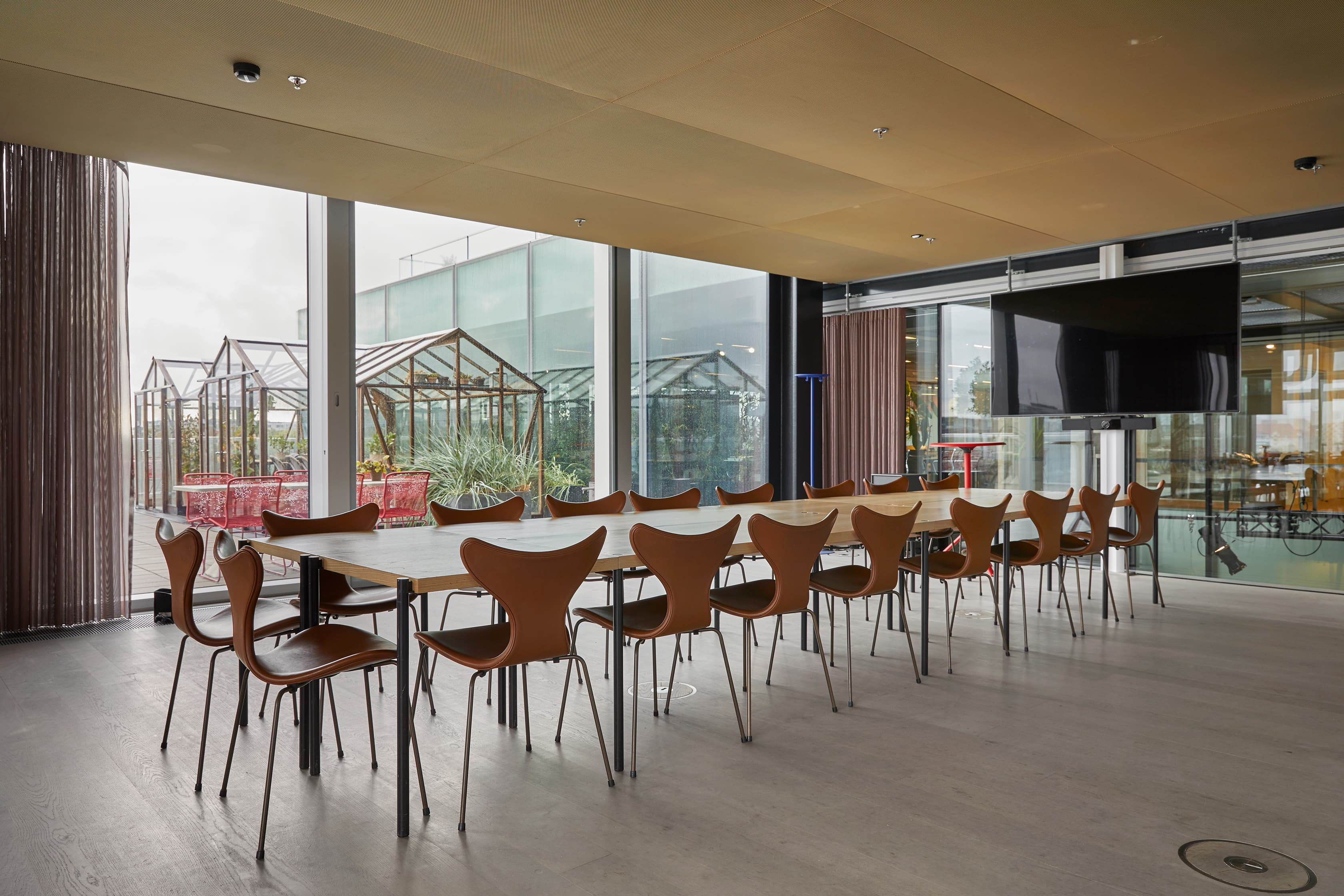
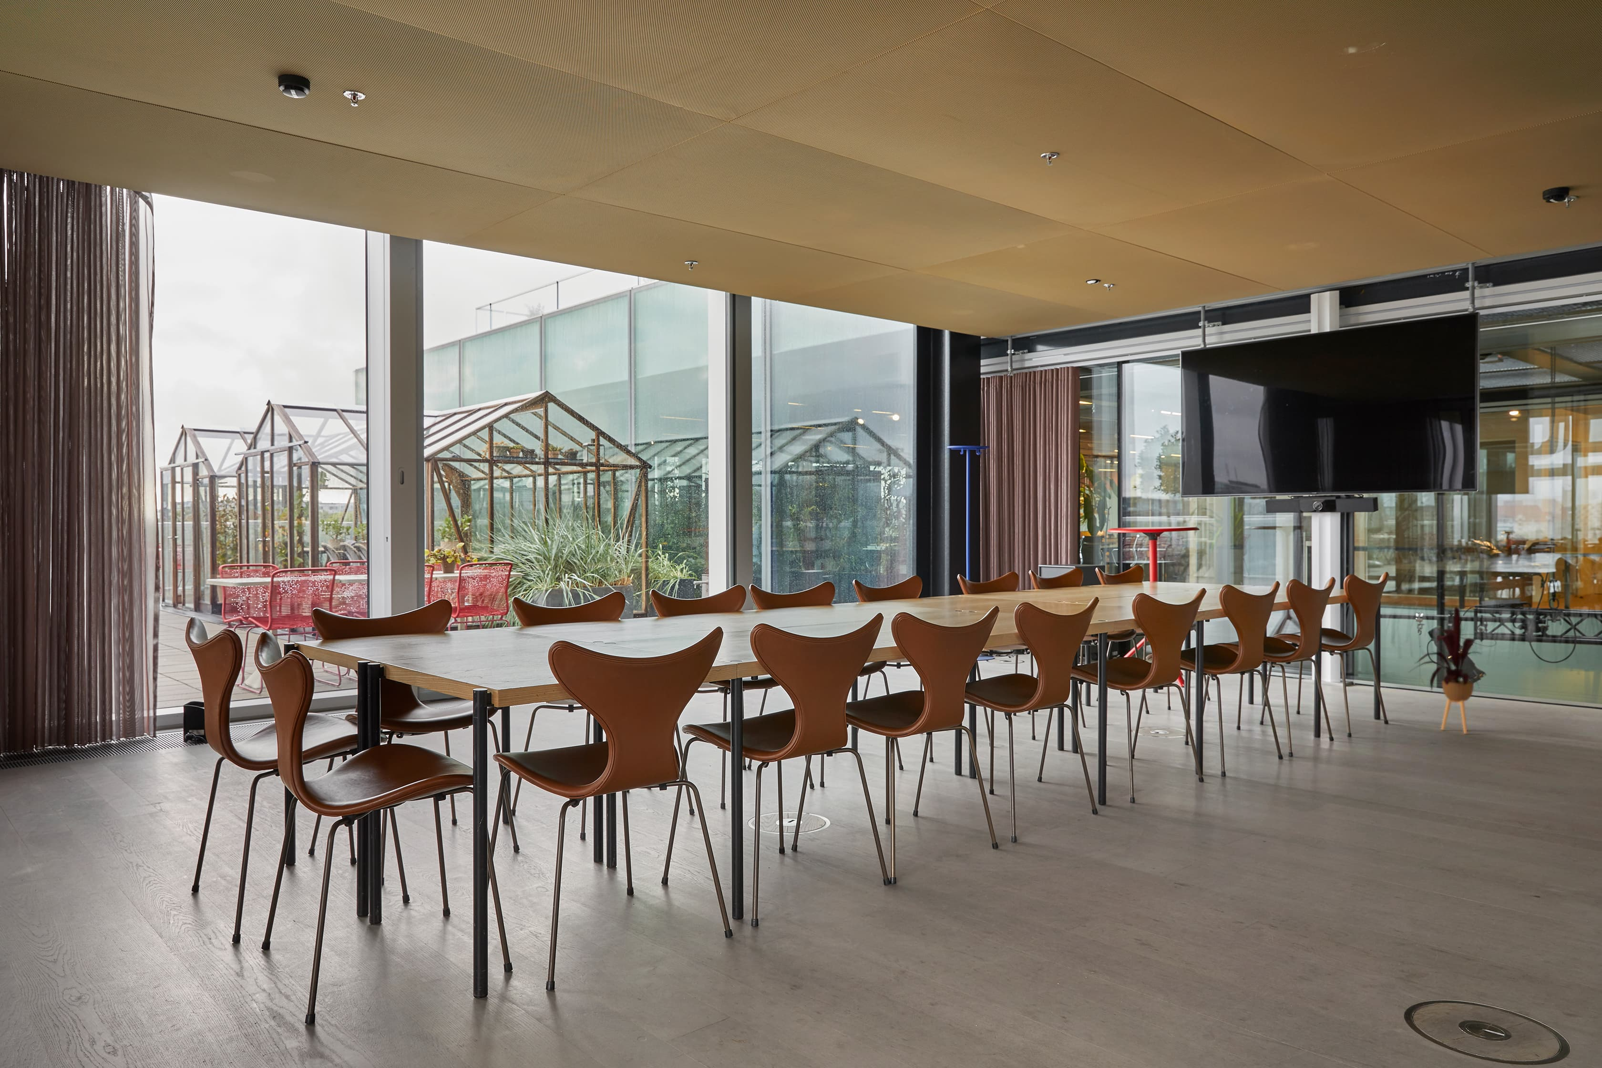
+ house plant [1409,607,1483,734]
